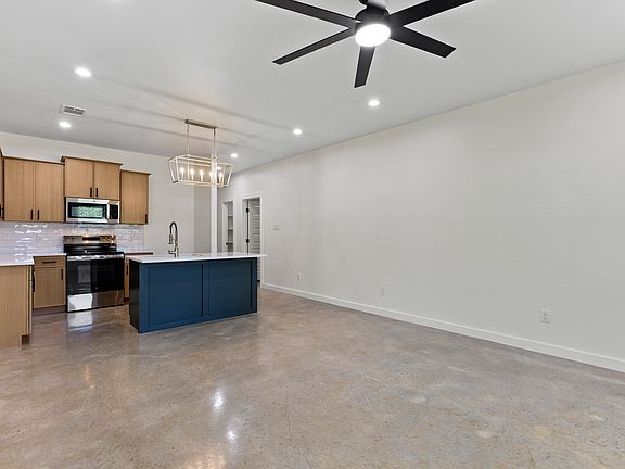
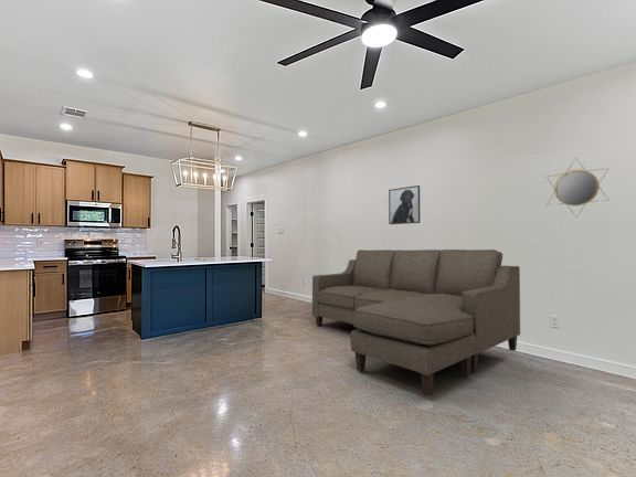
+ home mirror [545,157,610,219]
+ sofa [311,248,521,398]
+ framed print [388,184,421,225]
